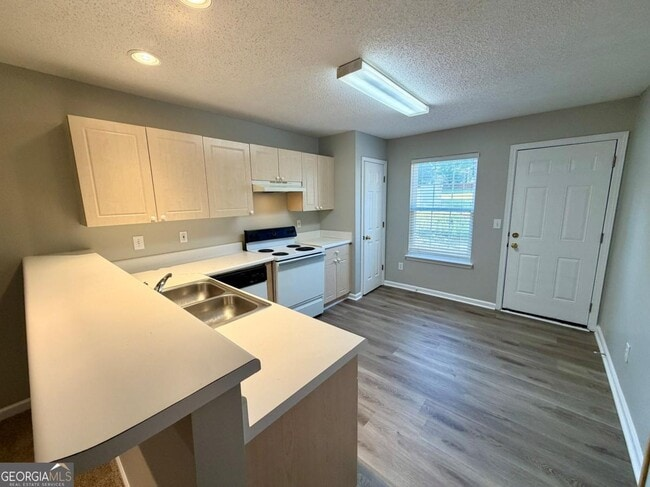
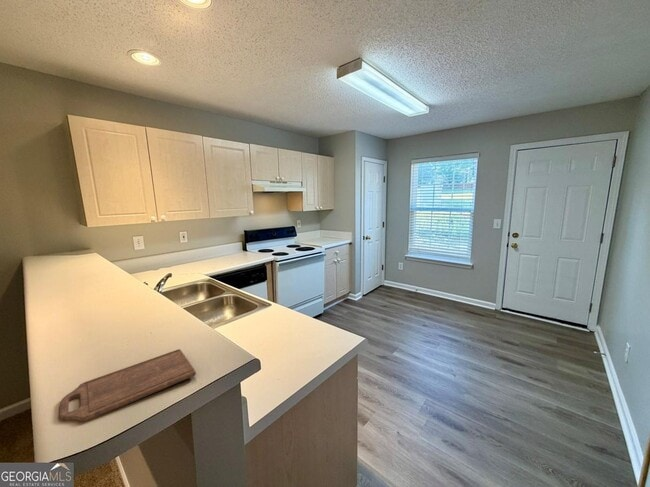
+ cutting board [58,348,197,423]
